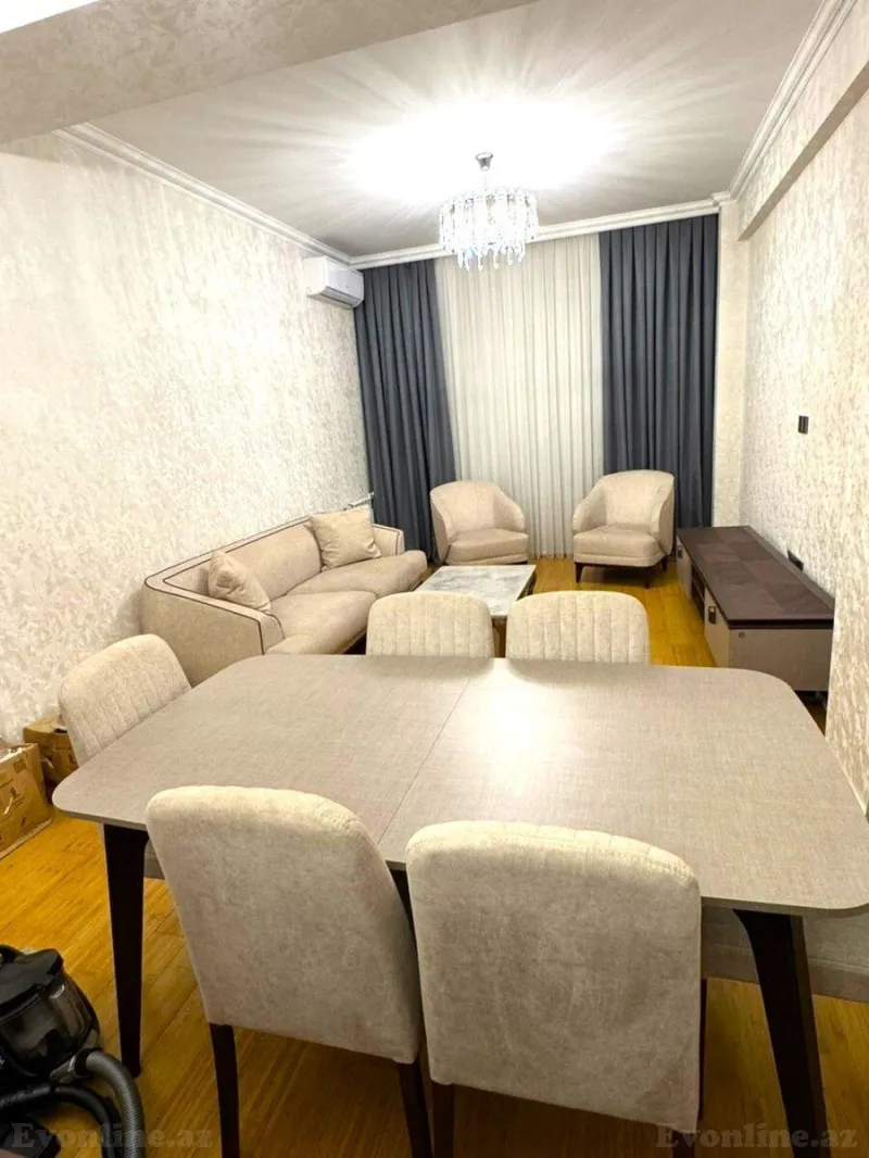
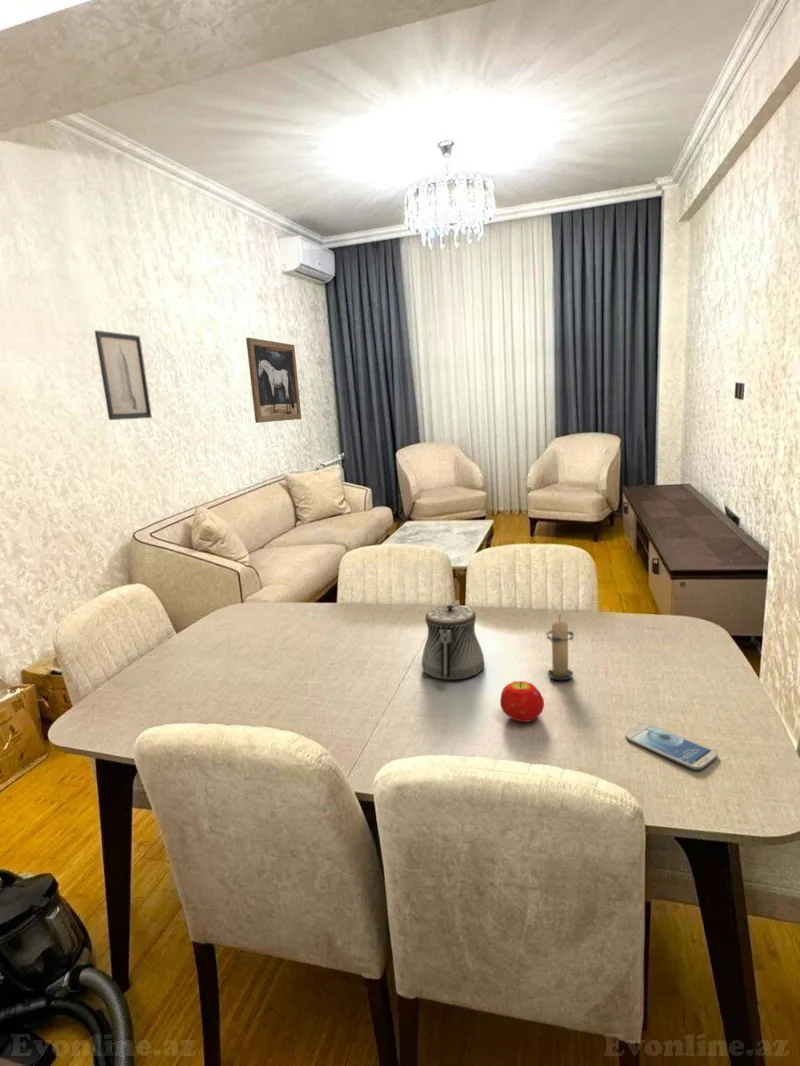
+ fruit [499,680,545,723]
+ teapot [421,599,485,681]
+ candle [545,614,575,681]
+ smartphone [625,723,718,770]
+ wall art [94,329,153,421]
+ wall art [245,337,302,424]
